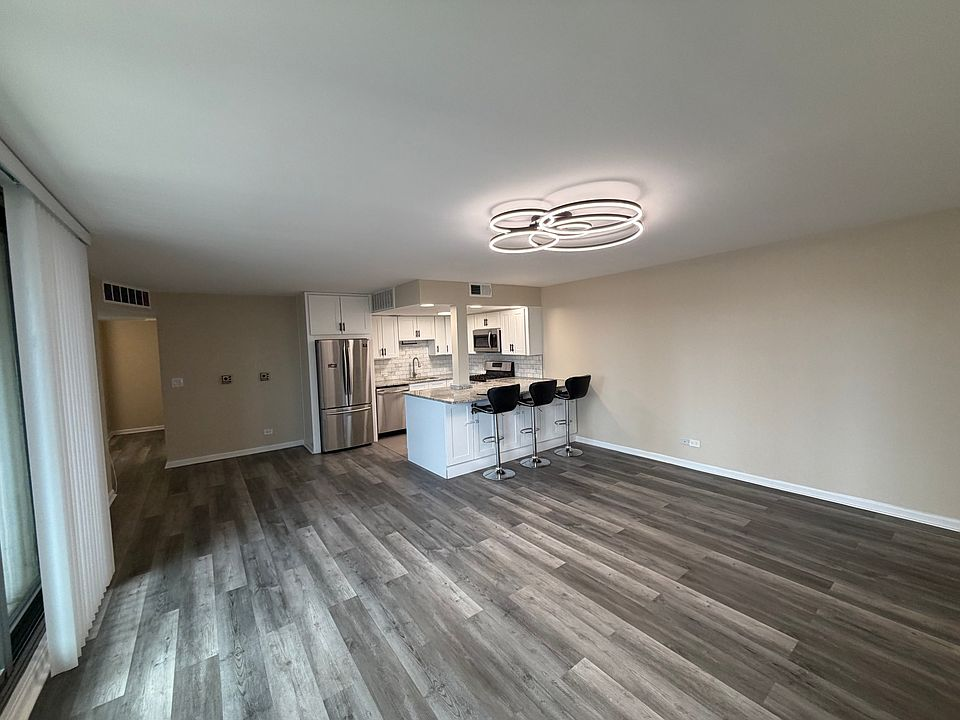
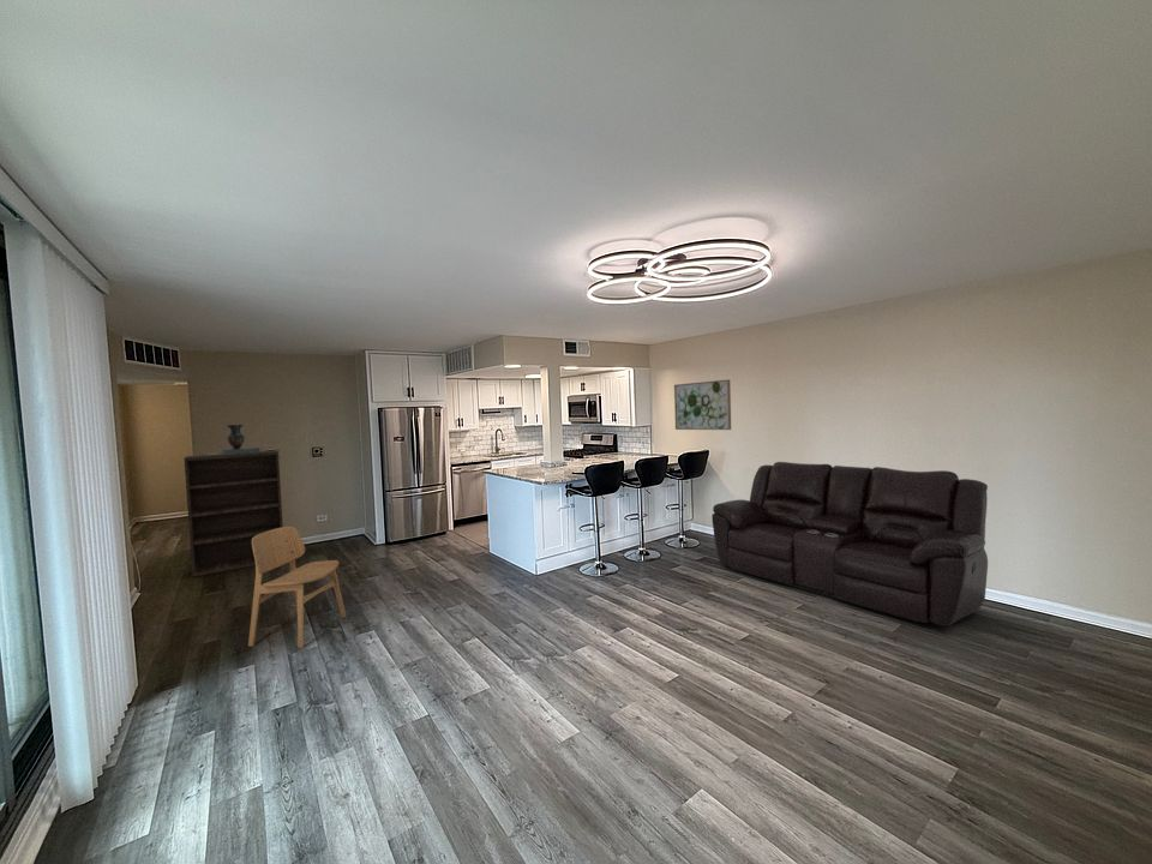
+ sofa [710,461,989,628]
+ dining chair [247,526,347,649]
+ wall art [673,378,732,431]
+ decorative urn [221,424,260,455]
+ bookshelf [184,449,284,578]
